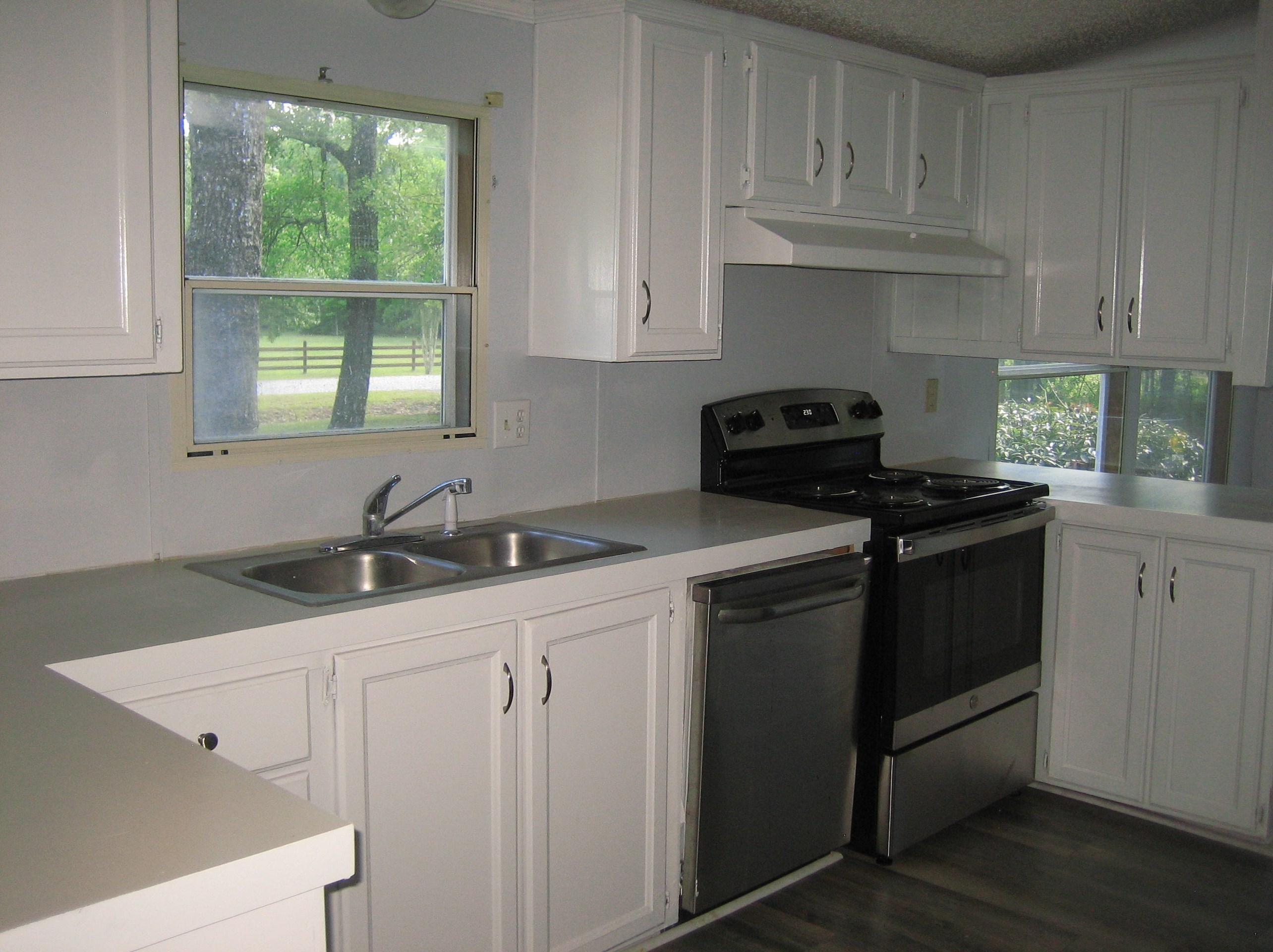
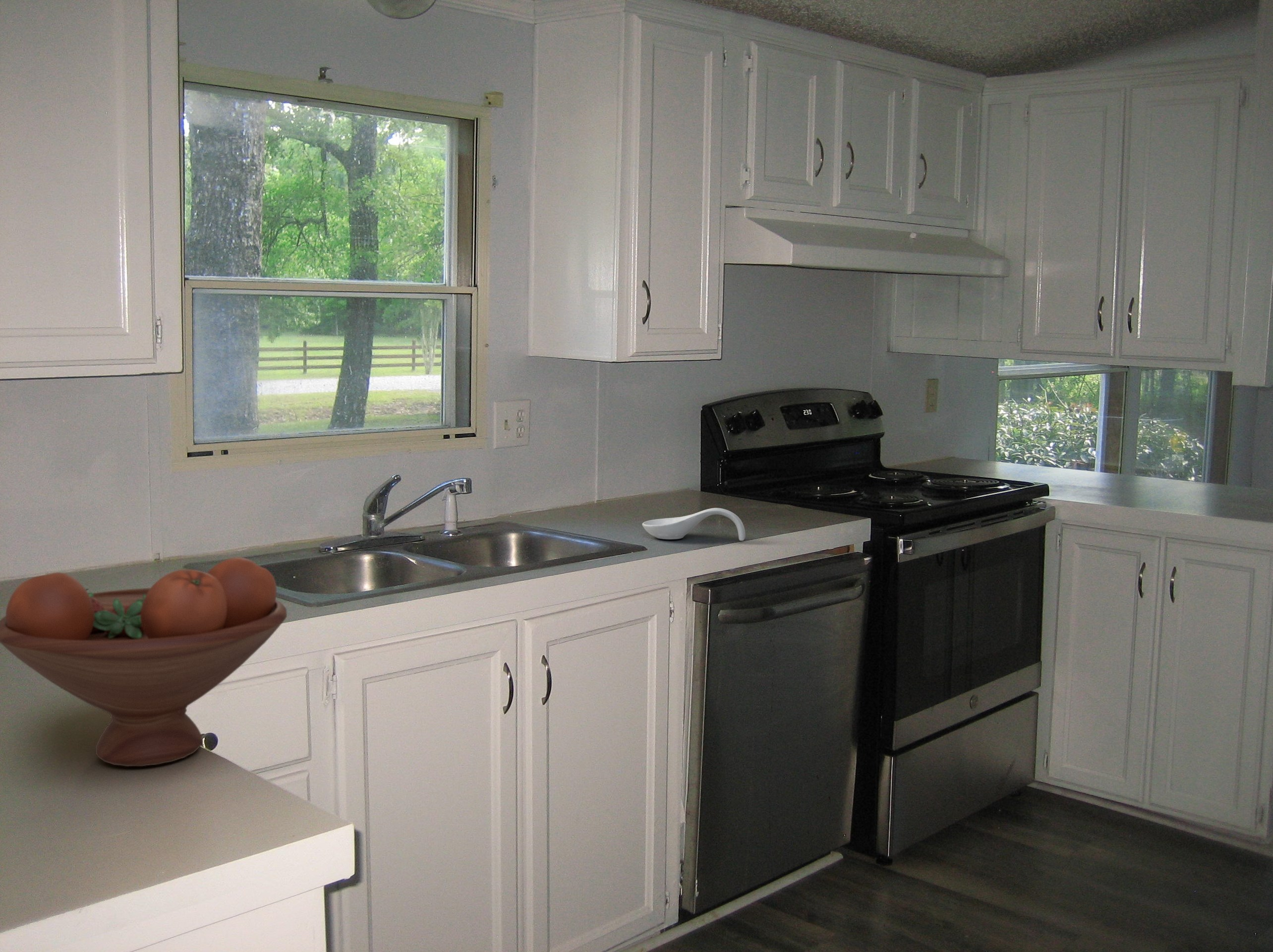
+ fruit bowl [0,557,288,767]
+ spoon rest [641,507,746,541]
